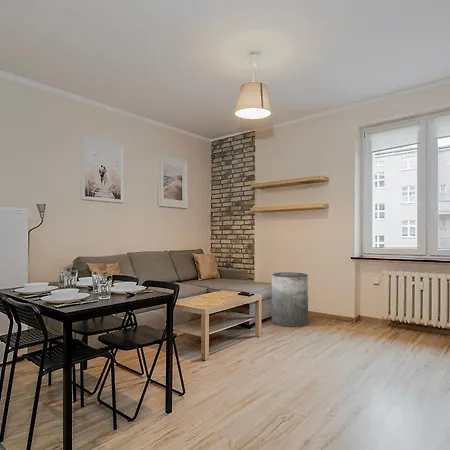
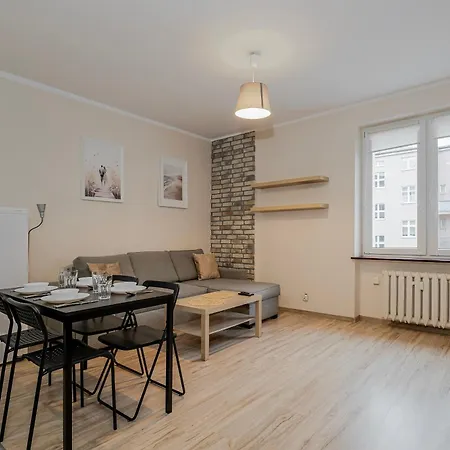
- trash can [271,271,309,328]
